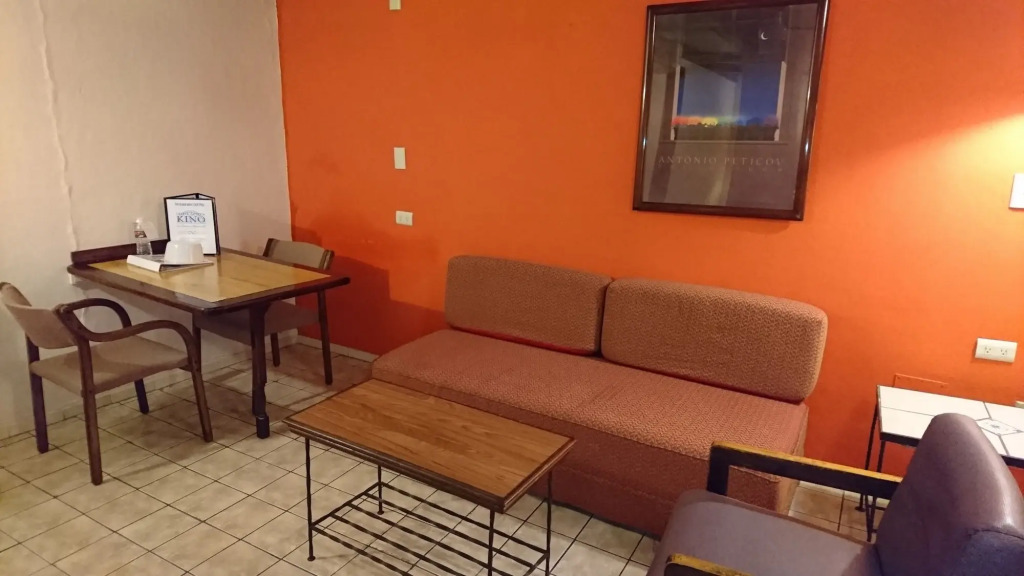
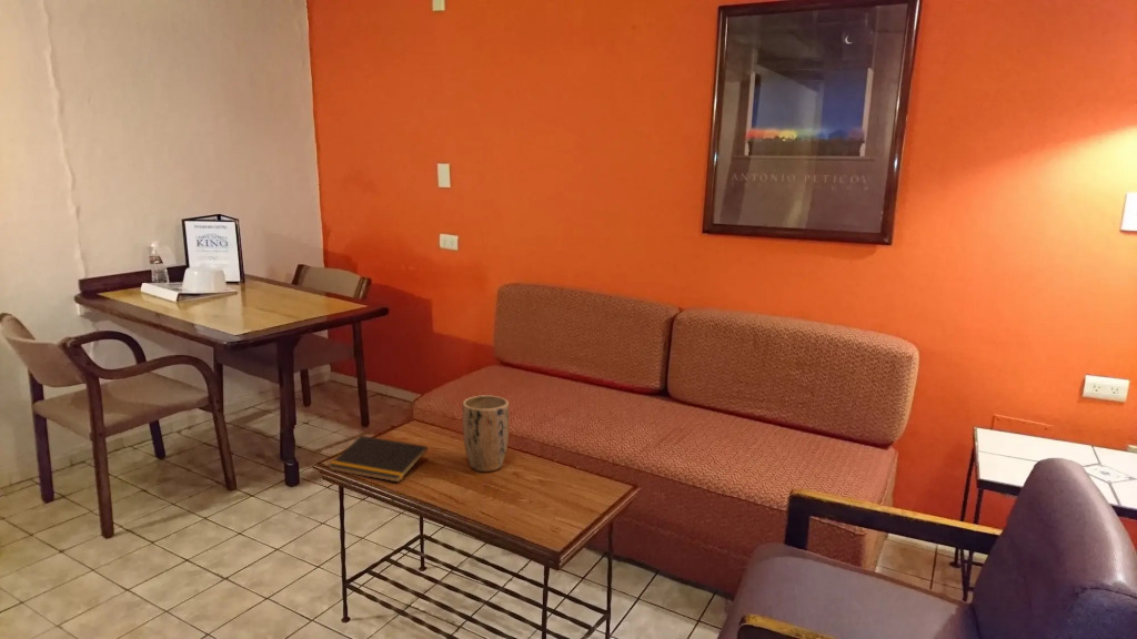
+ plant pot [461,394,510,473]
+ notepad [328,435,429,484]
